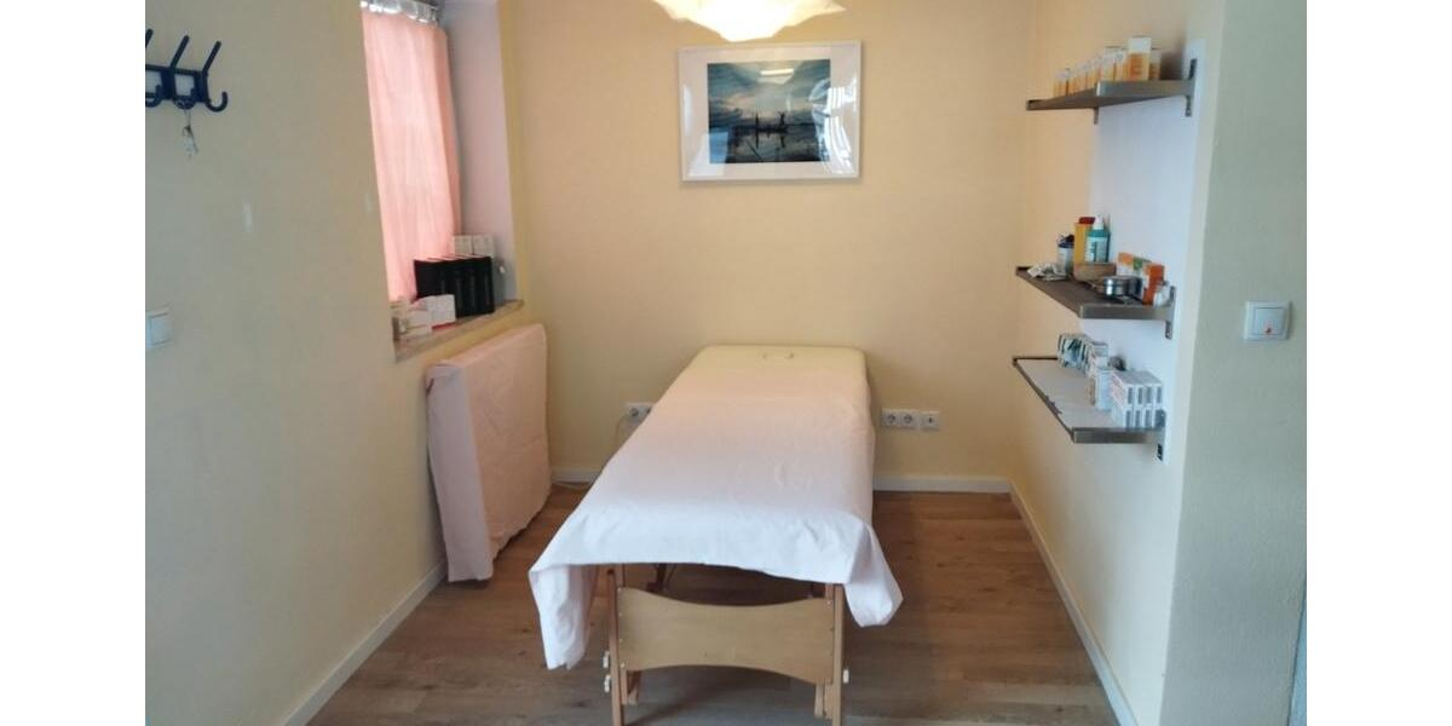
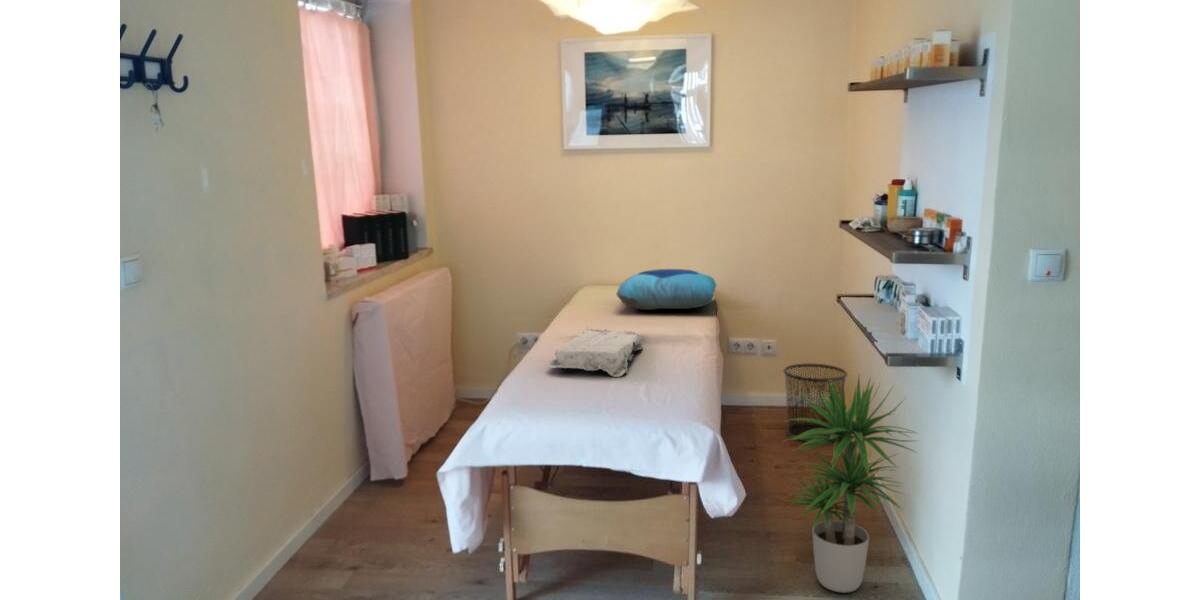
+ cushion [615,268,717,311]
+ potted plant [781,375,920,593]
+ waste bin [782,363,849,443]
+ stone plaque [548,325,644,378]
